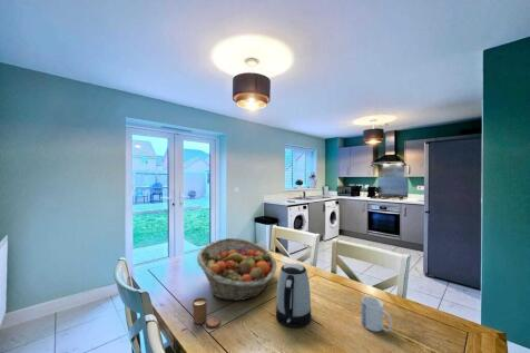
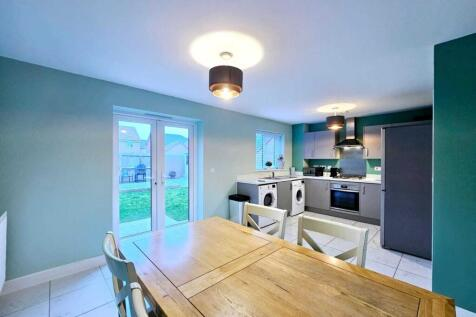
- kettle [275,263,312,329]
- candle [192,296,222,329]
- fruit basket [196,237,277,302]
- mug [361,295,393,333]
